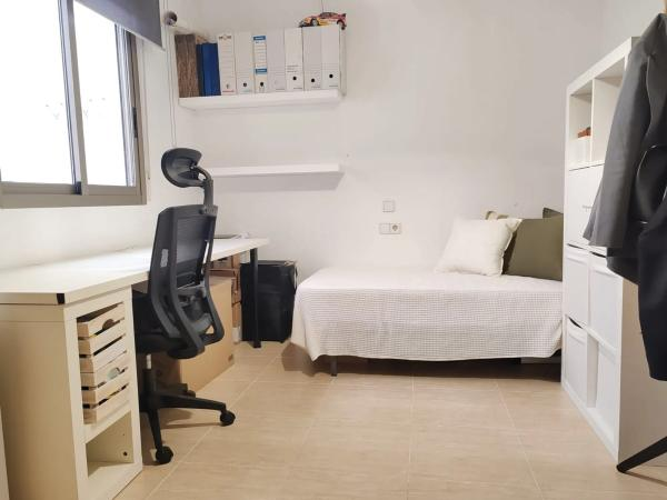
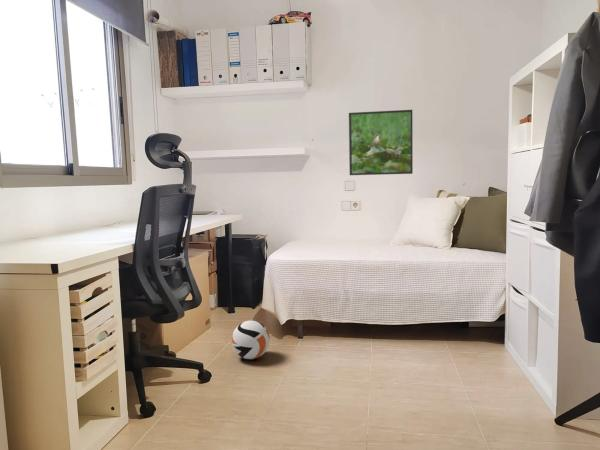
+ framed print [348,109,414,176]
+ ball [231,319,271,360]
